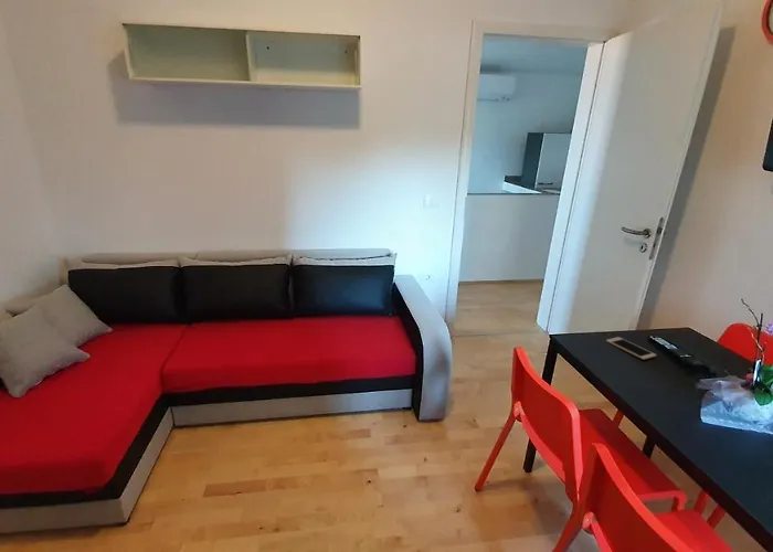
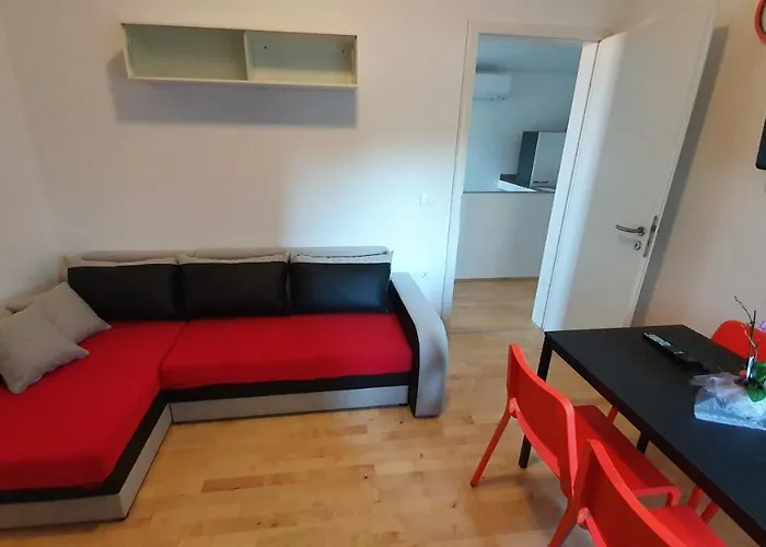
- cell phone [605,336,657,361]
